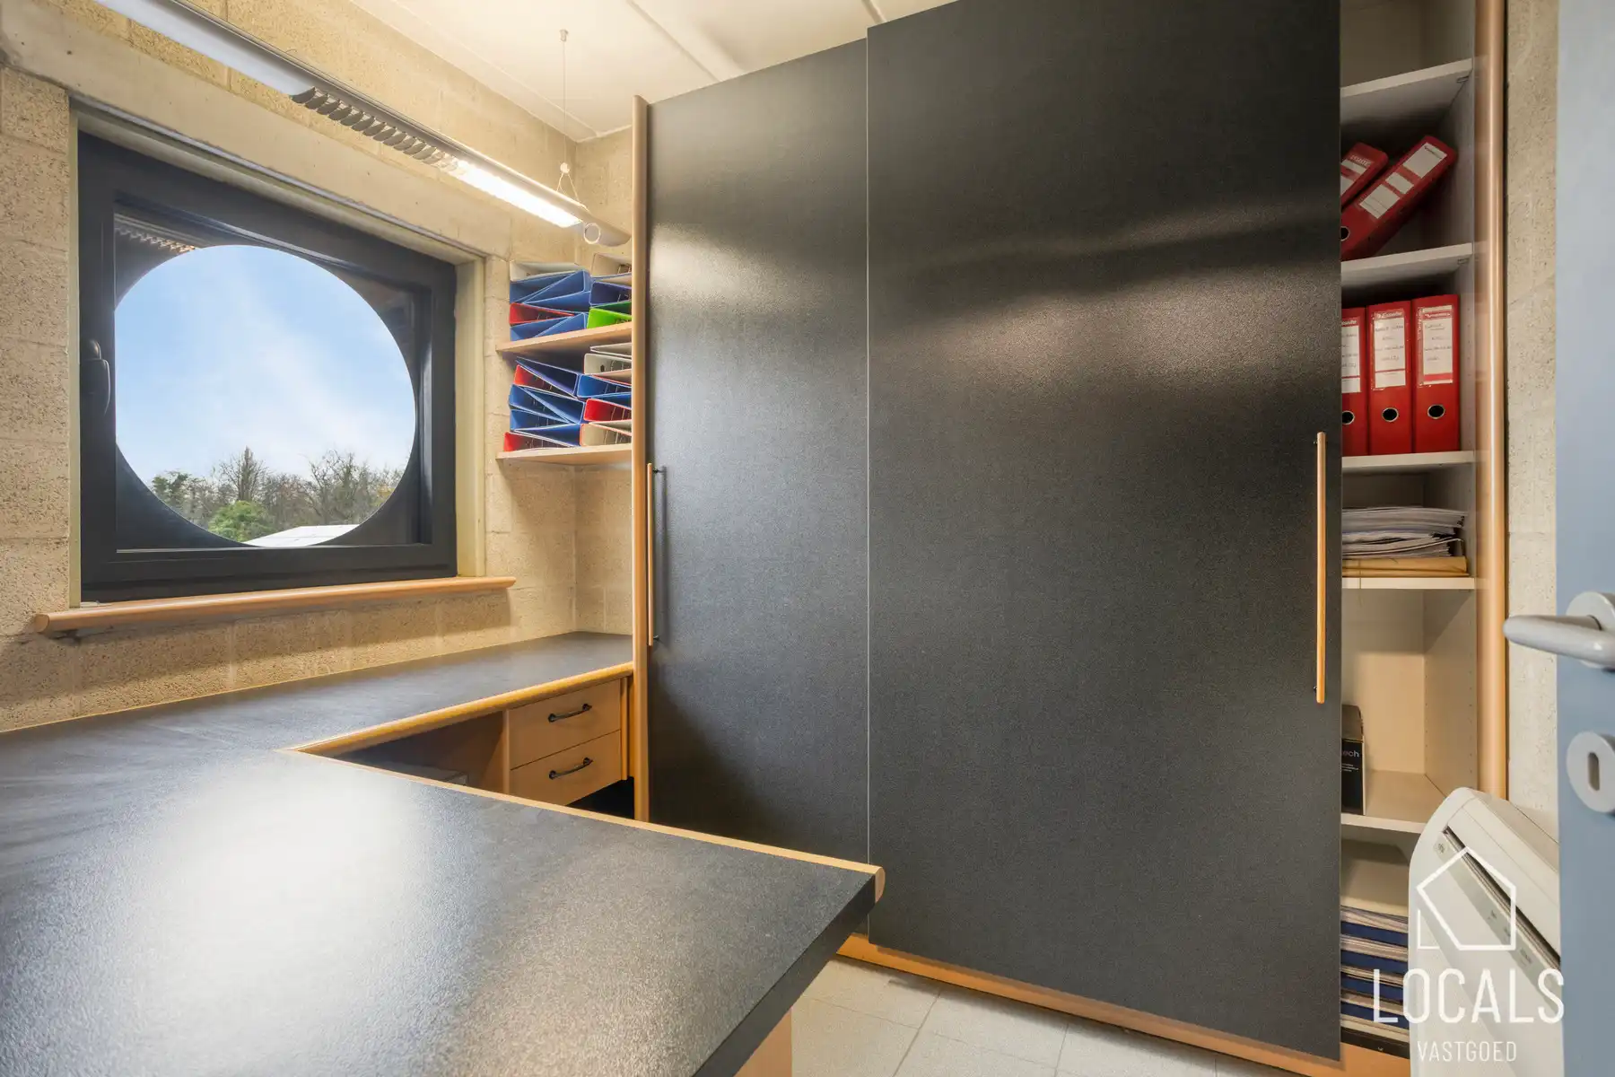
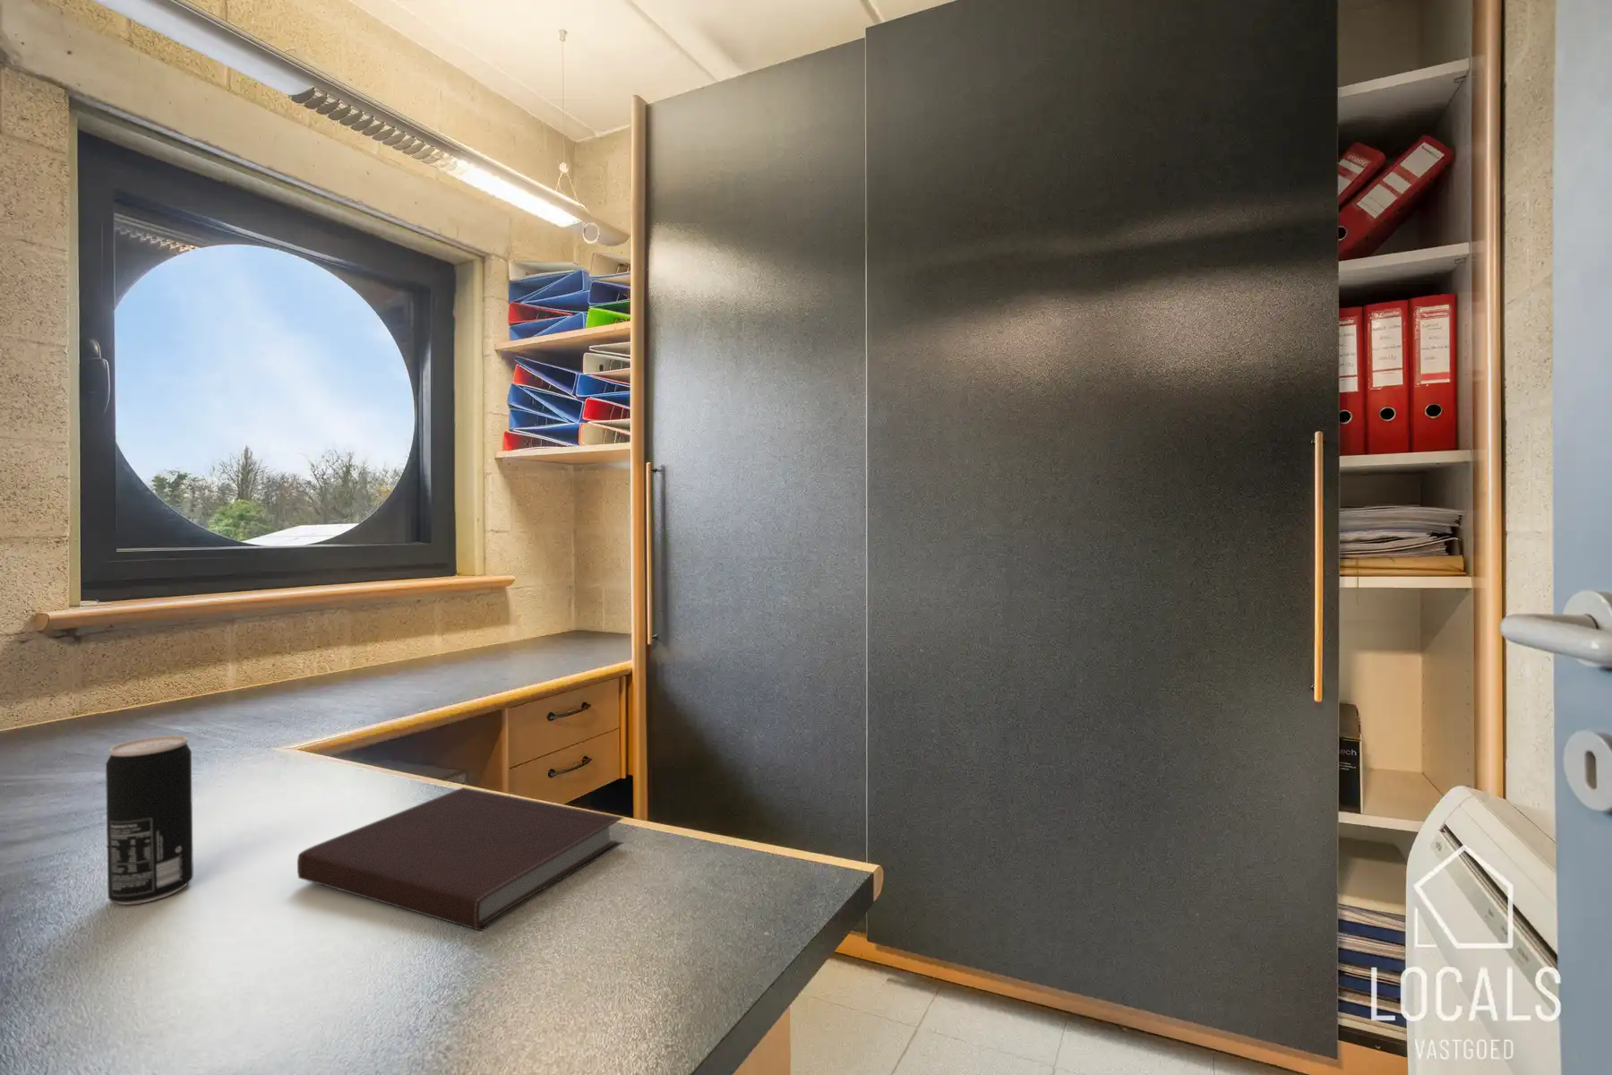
+ beverage can [104,734,194,906]
+ notebook [296,787,624,932]
